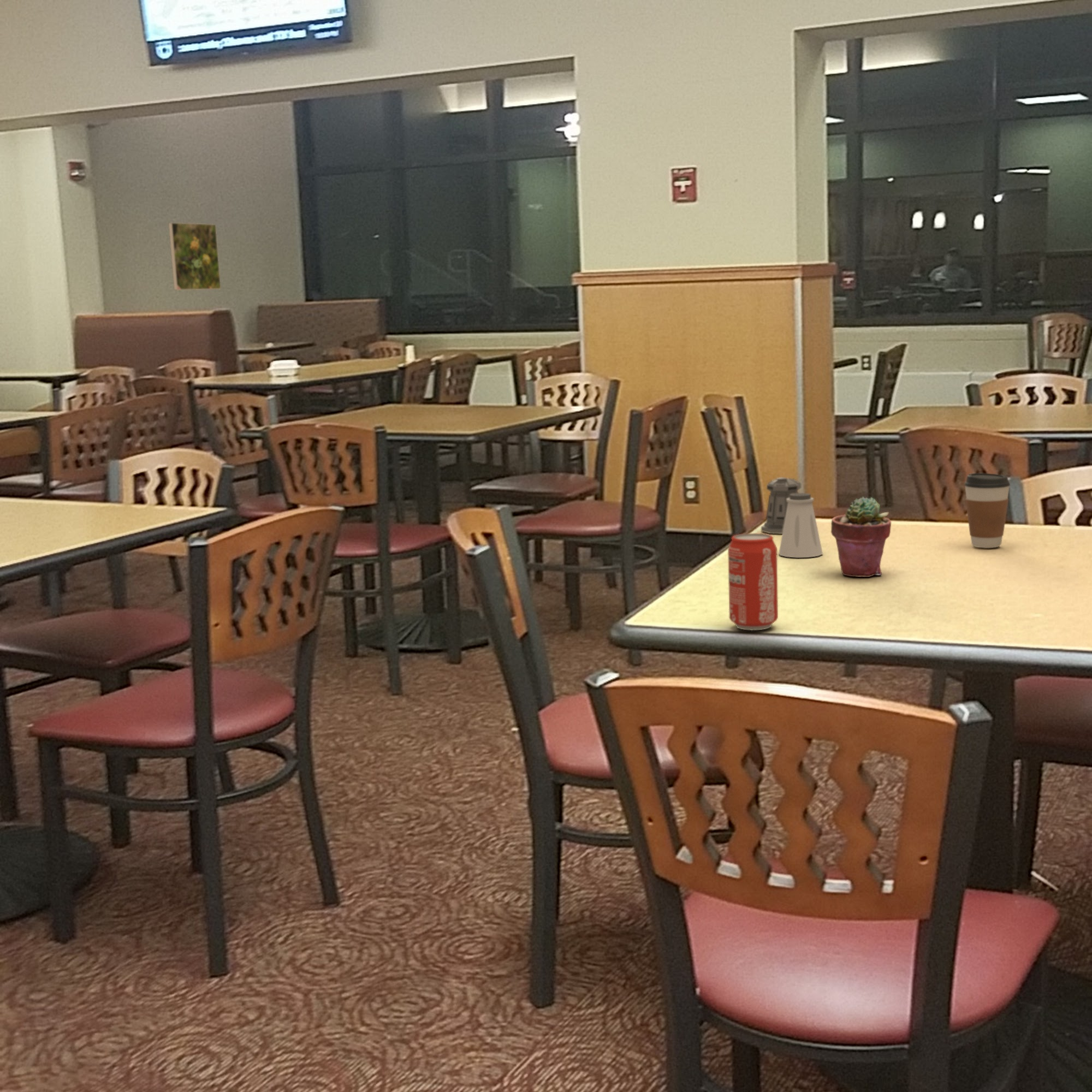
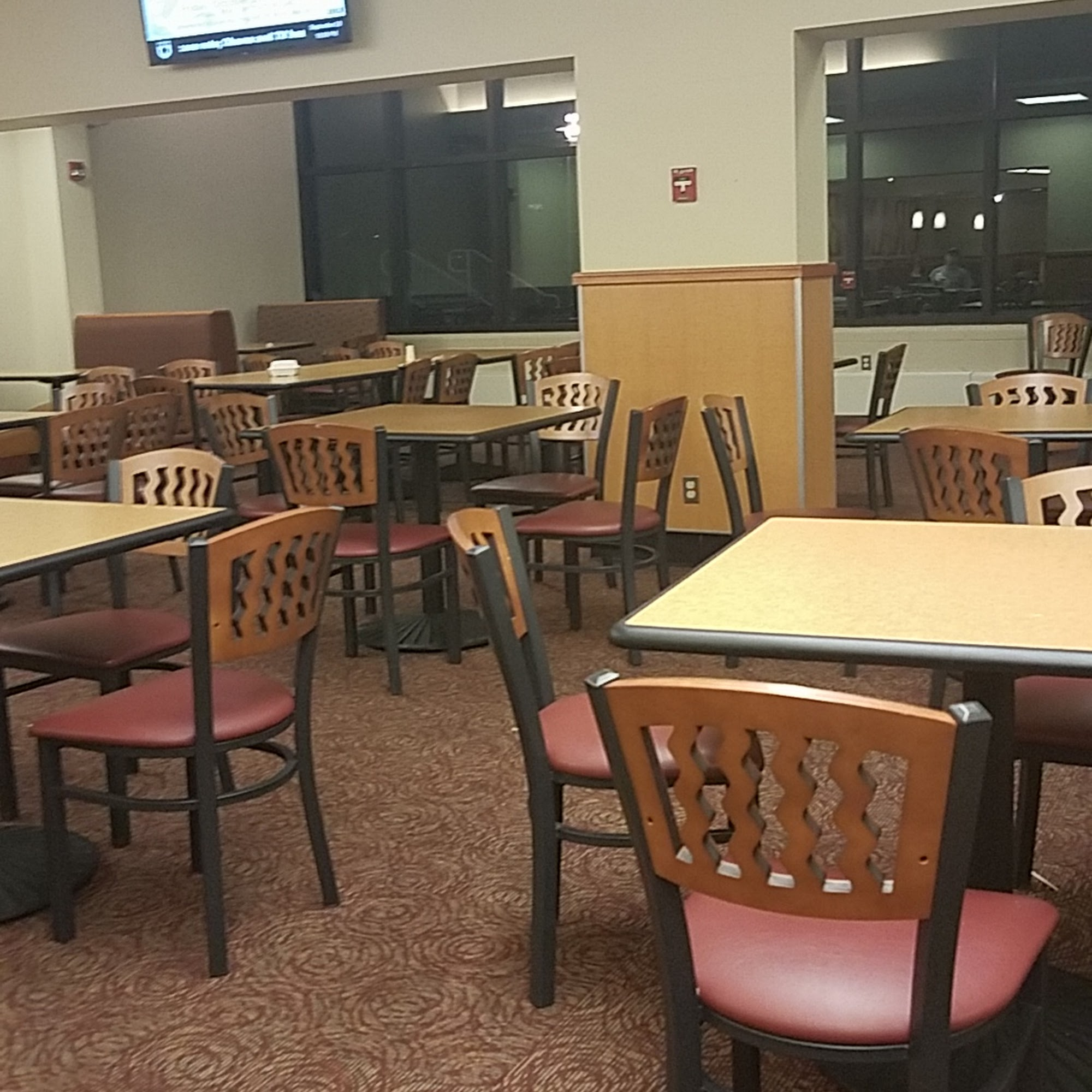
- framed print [168,222,222,290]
- pepper shaker [761,477,802,535]
- beverage can [727,532,779,631]
- saltshaker [778,492,823,558]
- potted succulent [830,496,892,578]
- coffee cup [964,473,1011,549]
